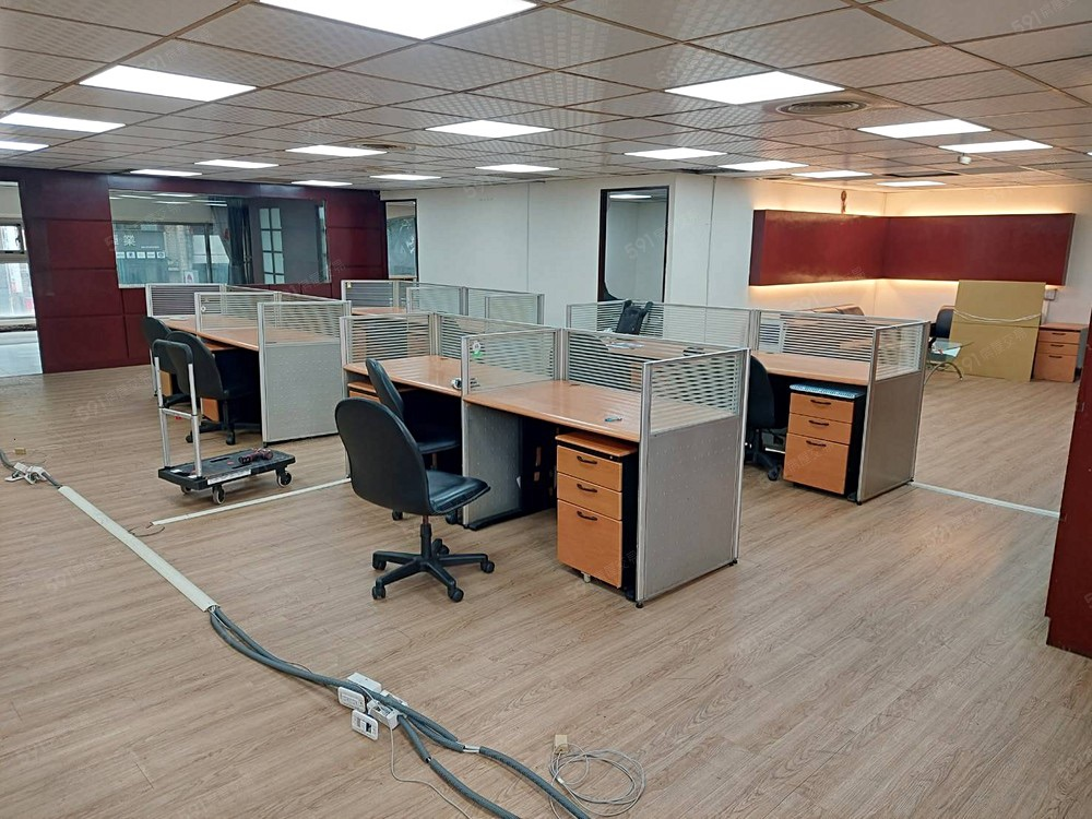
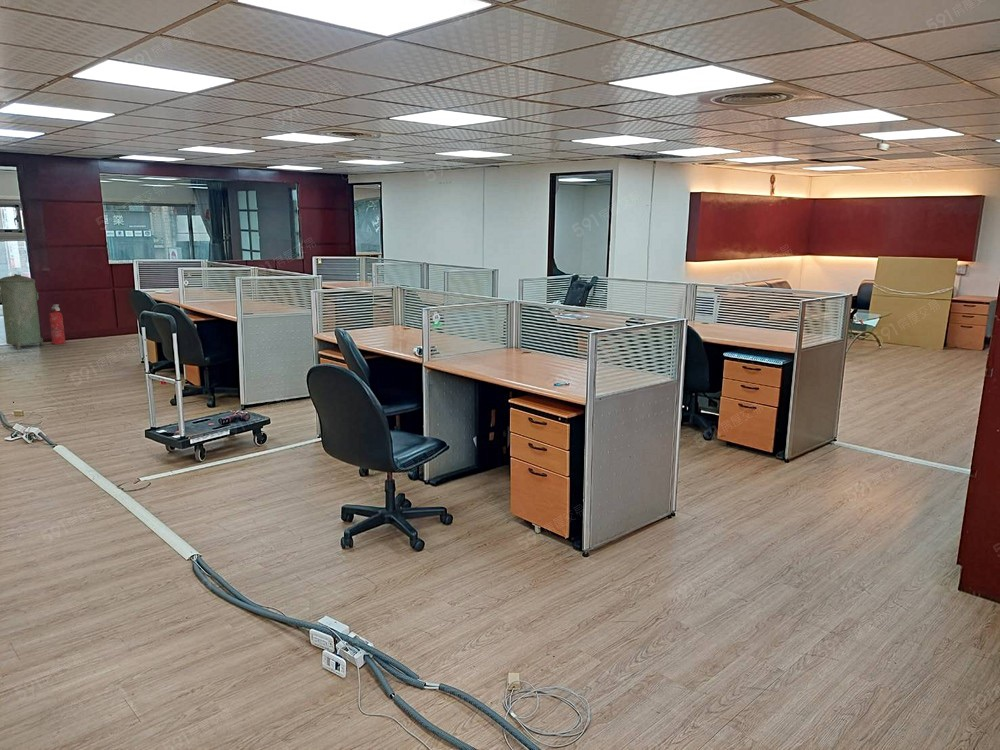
+ trash can [0,273,45,350]
+ fire extinguisher [48,304,67,345]
